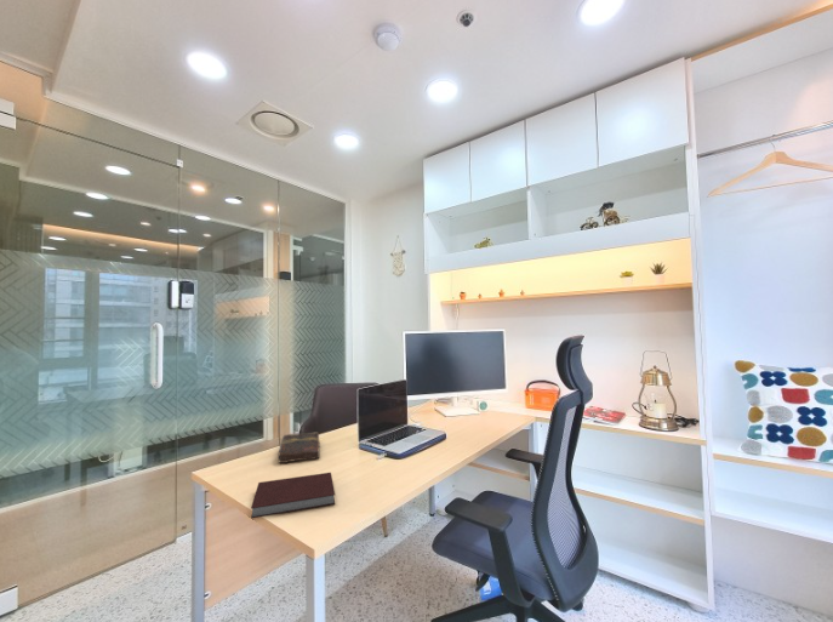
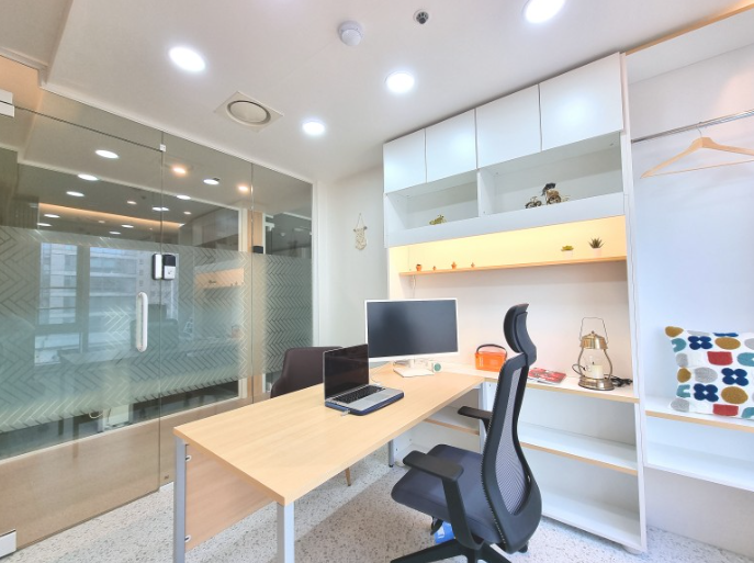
- notebook [250,472,336,519]
- book [278,432,321,464]
